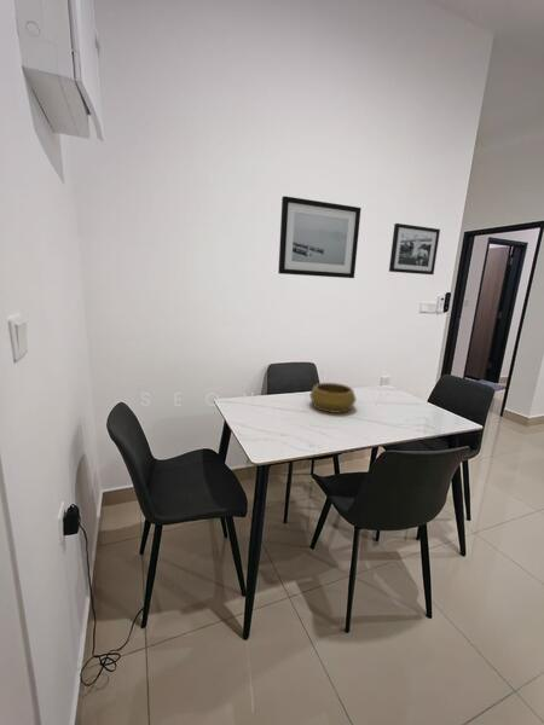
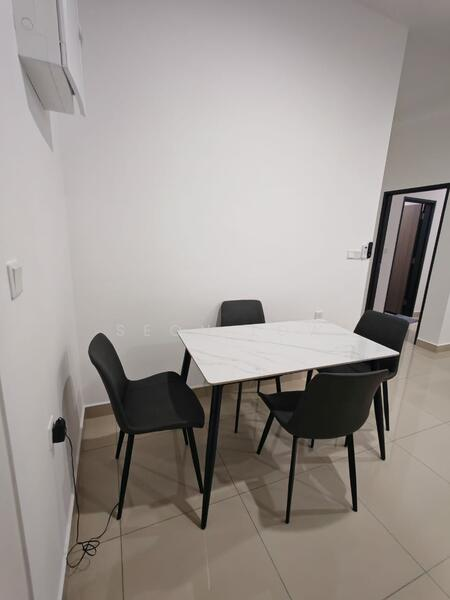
- wall art [277,195,363,279]
- decorative bowl [308,382,358,414]
- picture frame [388,222,441,276]
